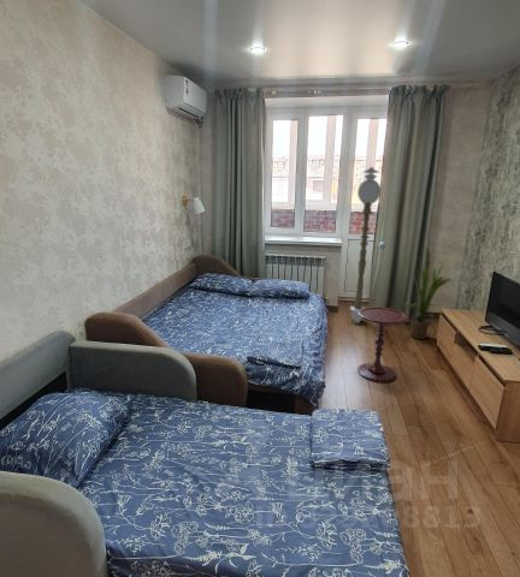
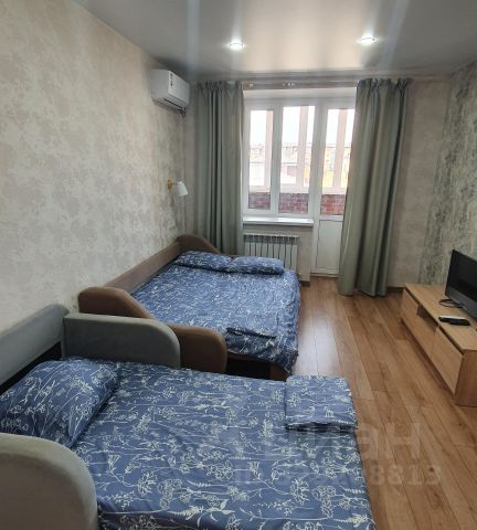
- house plant [402,243,456,340]
- magic staff [349,166,388,325]
- side table [356,305,409,383]
